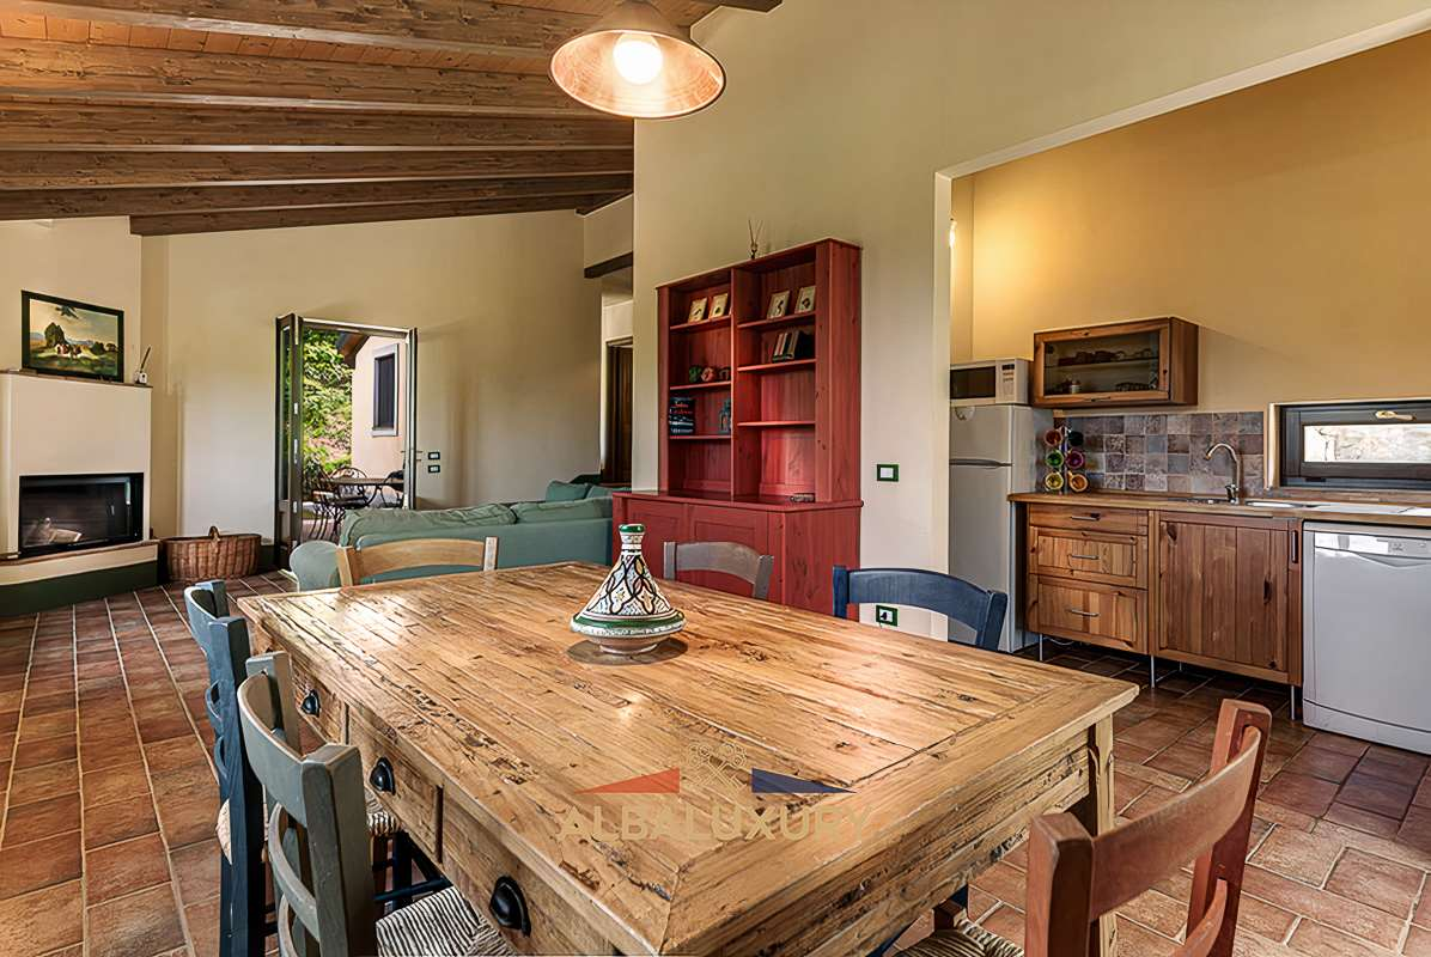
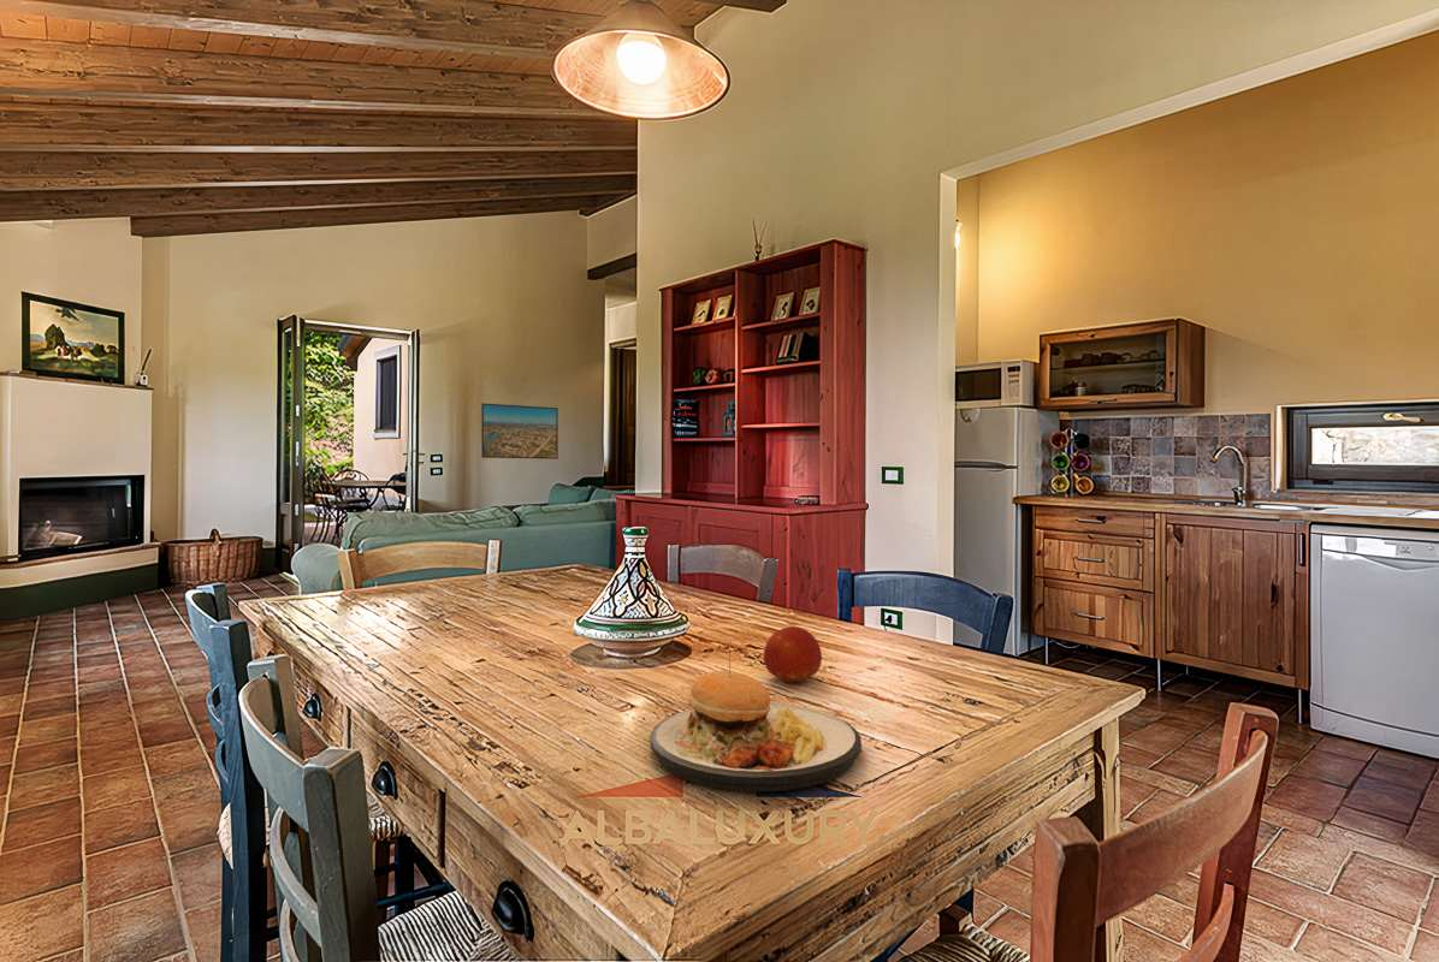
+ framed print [480,402,559,461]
+ fruit [763,625,823,685]
+ plate [649,639,863,792]
